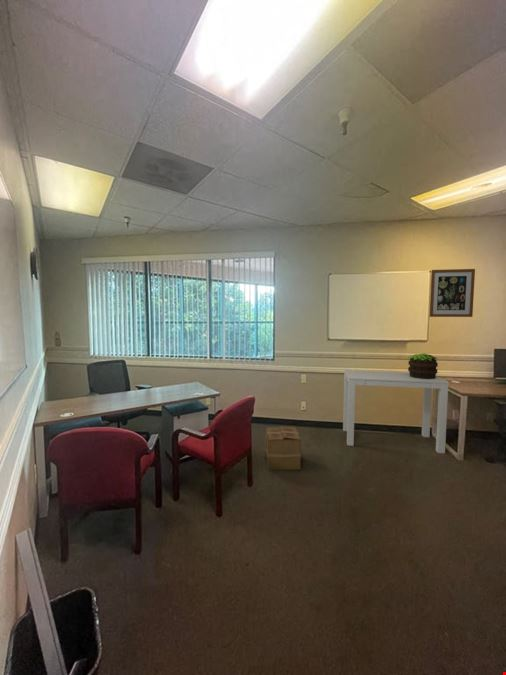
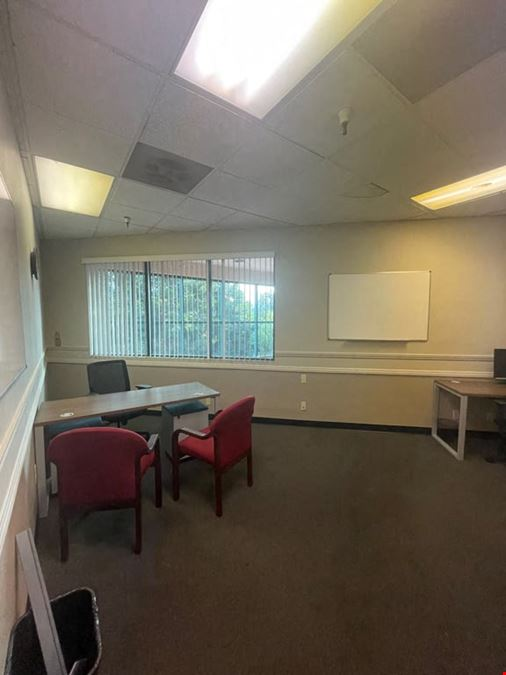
- potted plant [407,352,440,379]
- desk [342,369,450,454]
- wall art [428,268,476,318]
- cardboard box [264,426,302,471]
